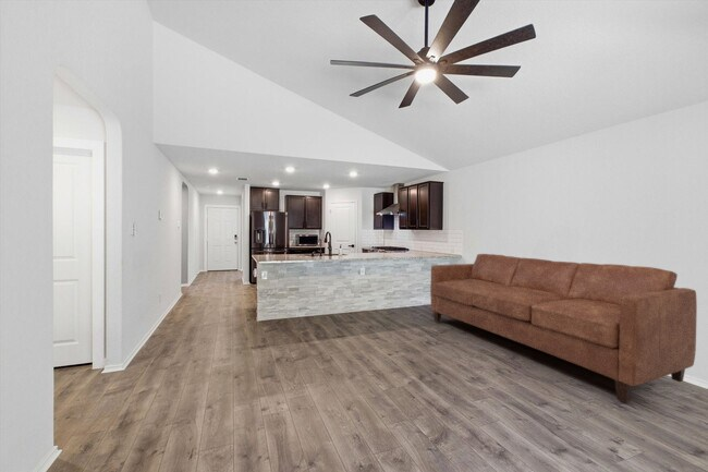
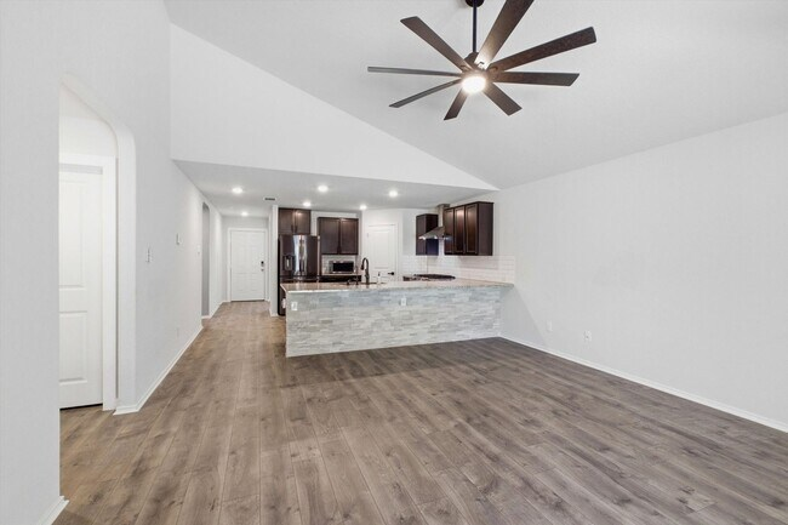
- sofa [429,253,698,404]
